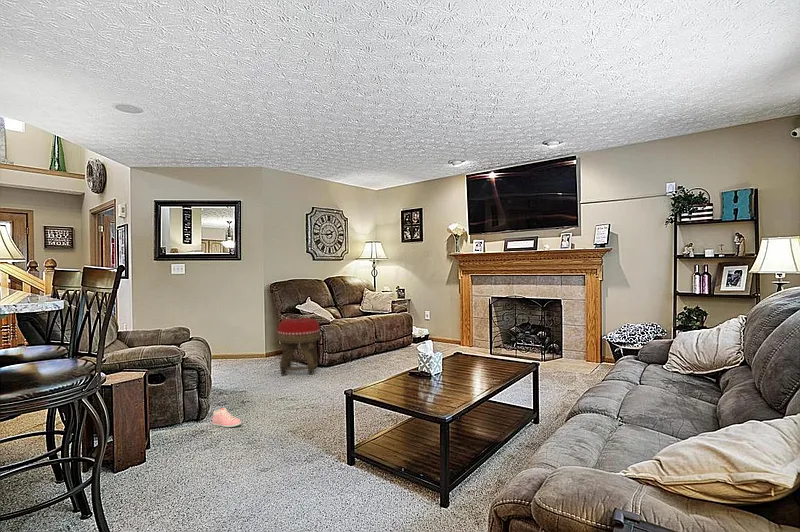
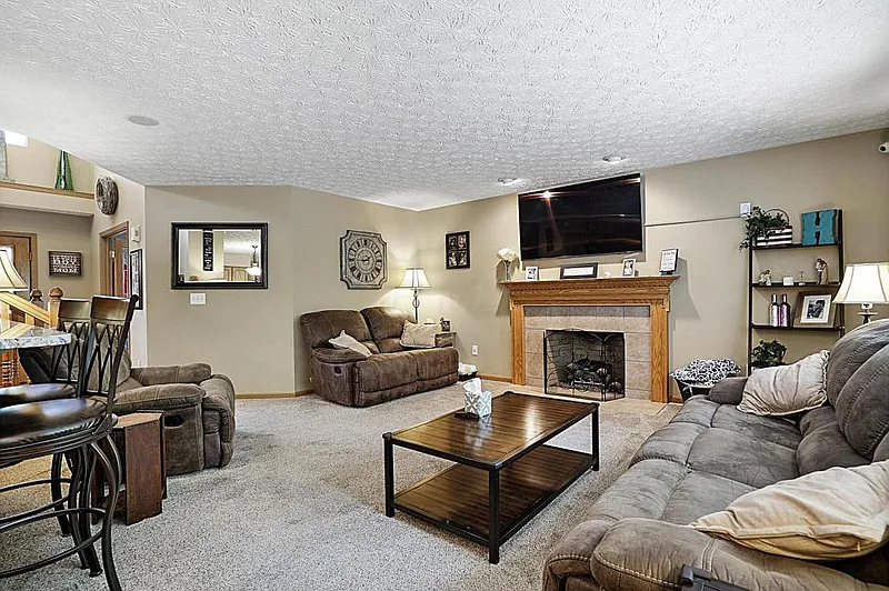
- footstool [276,317,321,377]
- sneaker [211,407,242,428]
